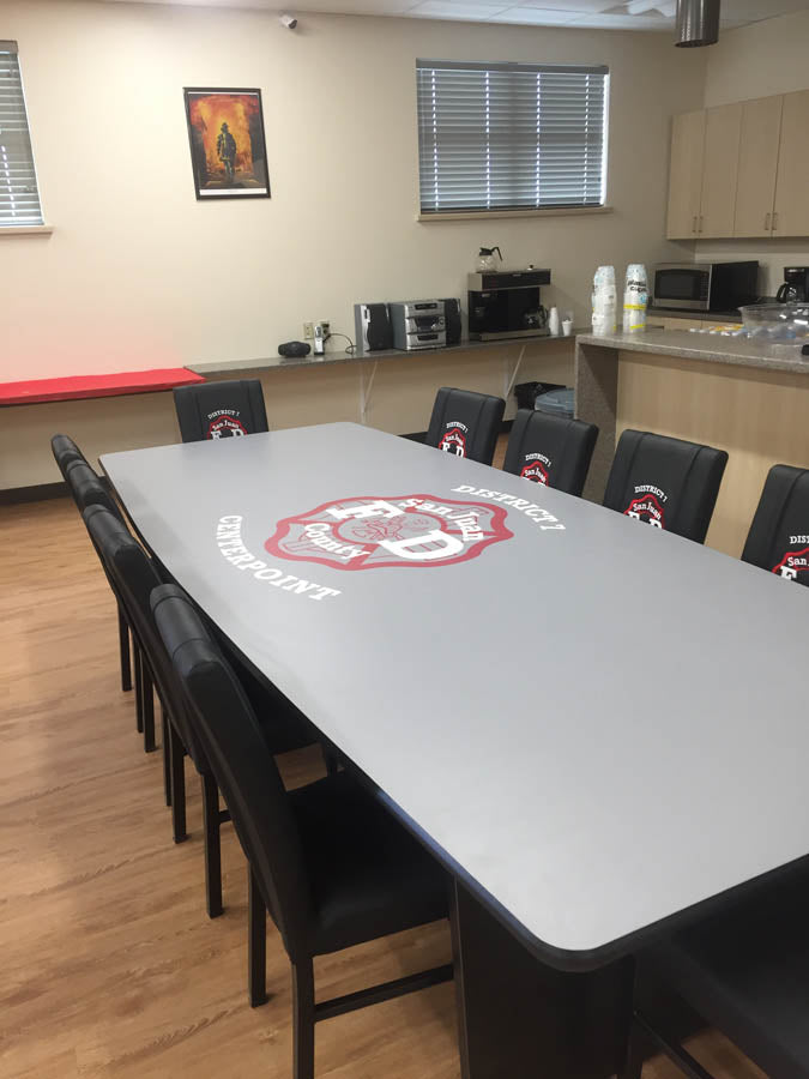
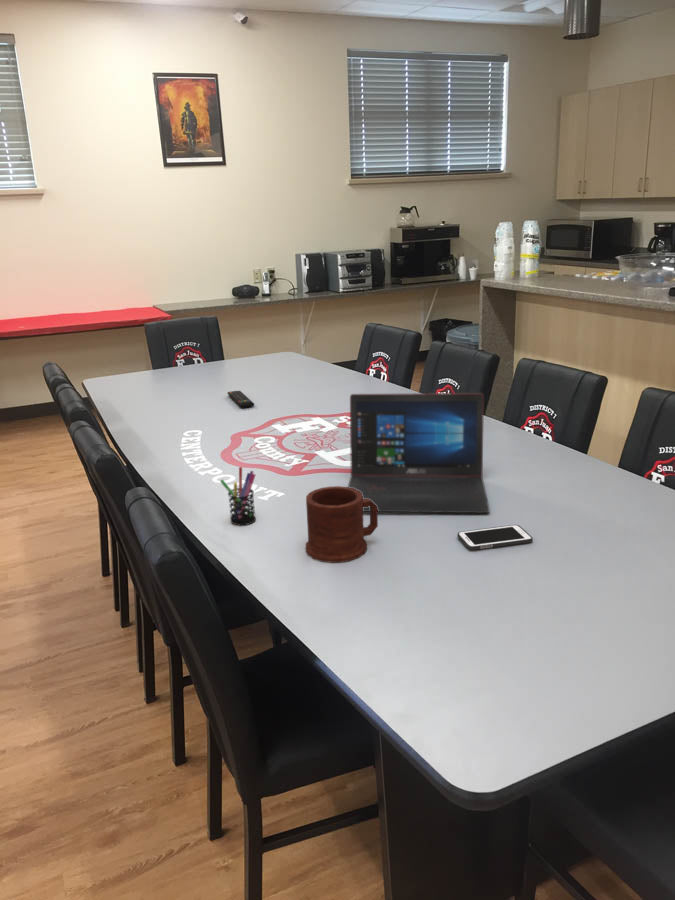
+ remote control [226,390,255,409]
+ laptop [347,392,491,514]
+ mug [304,485,379,564]
+ pen holder [219,466,257,526]
+ cell phone [456,524,534,551]
